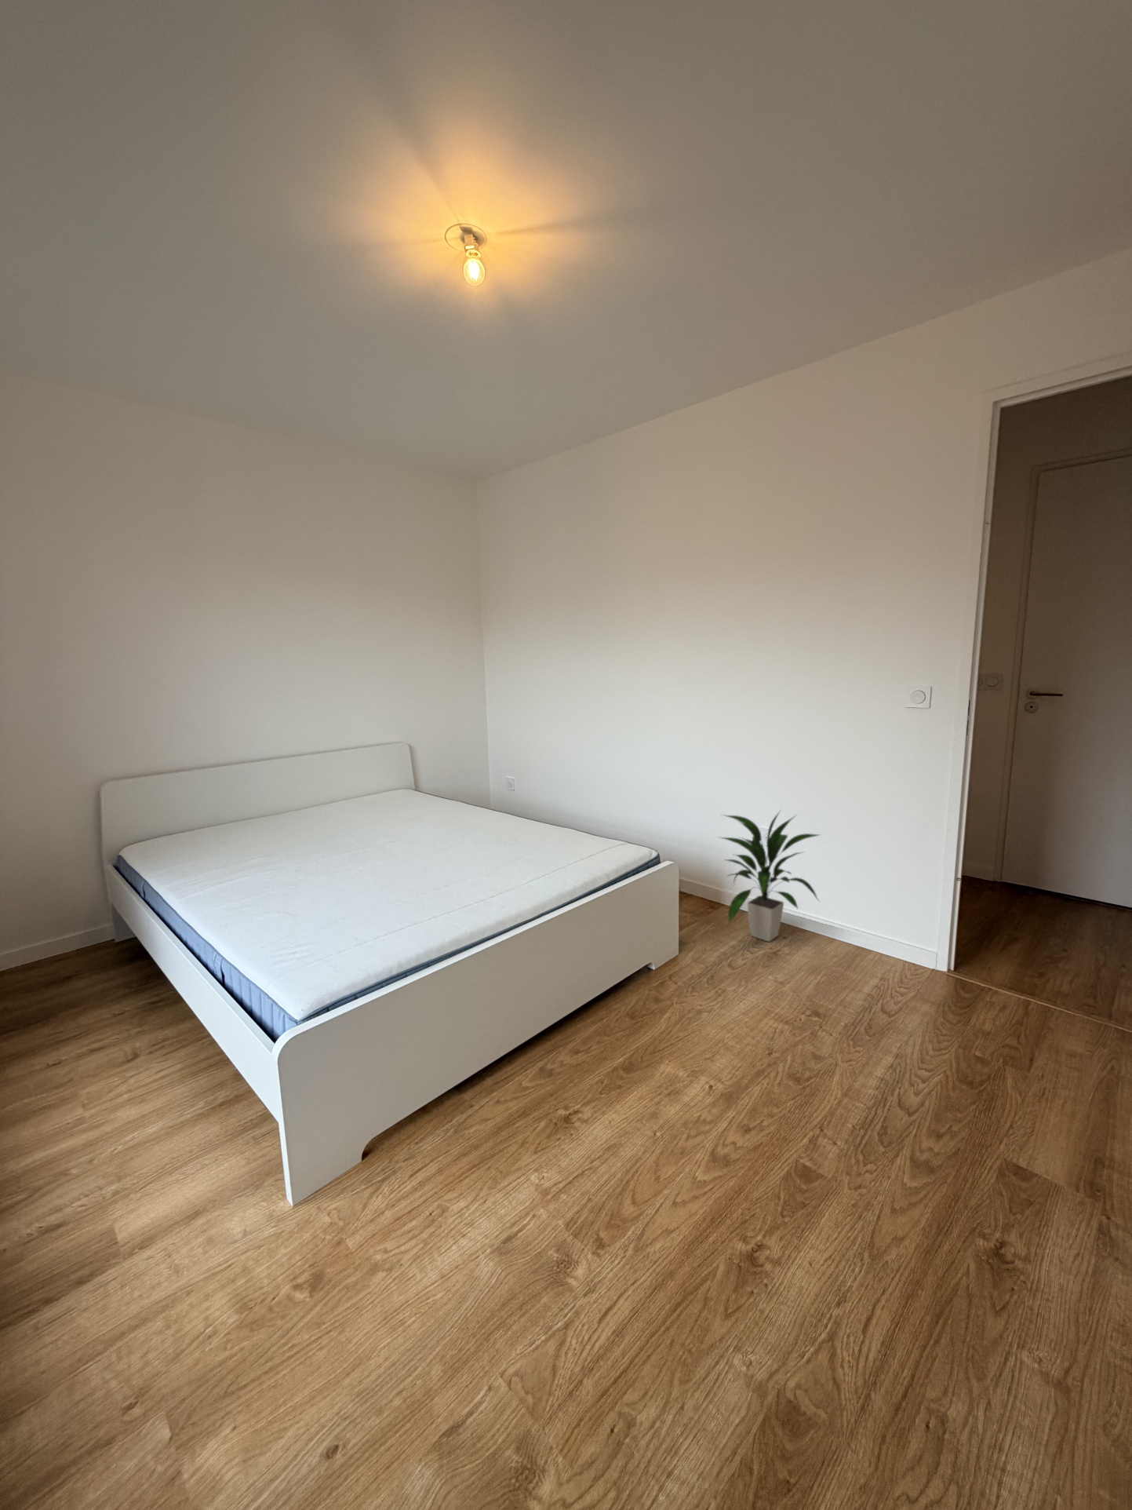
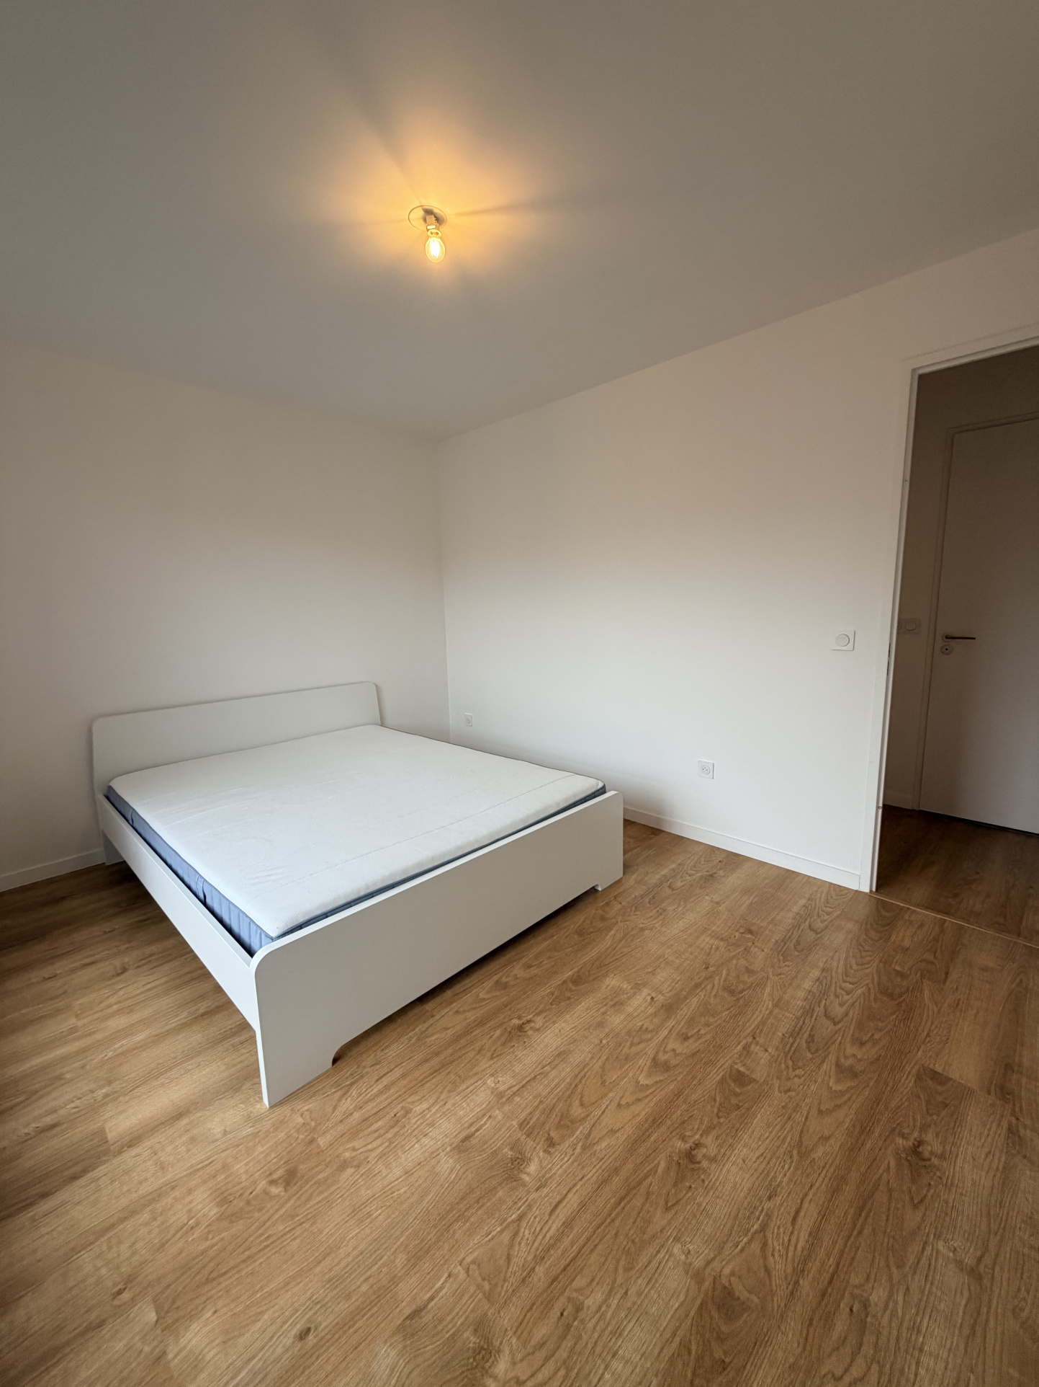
- indoor plant [716,809,822,943]
